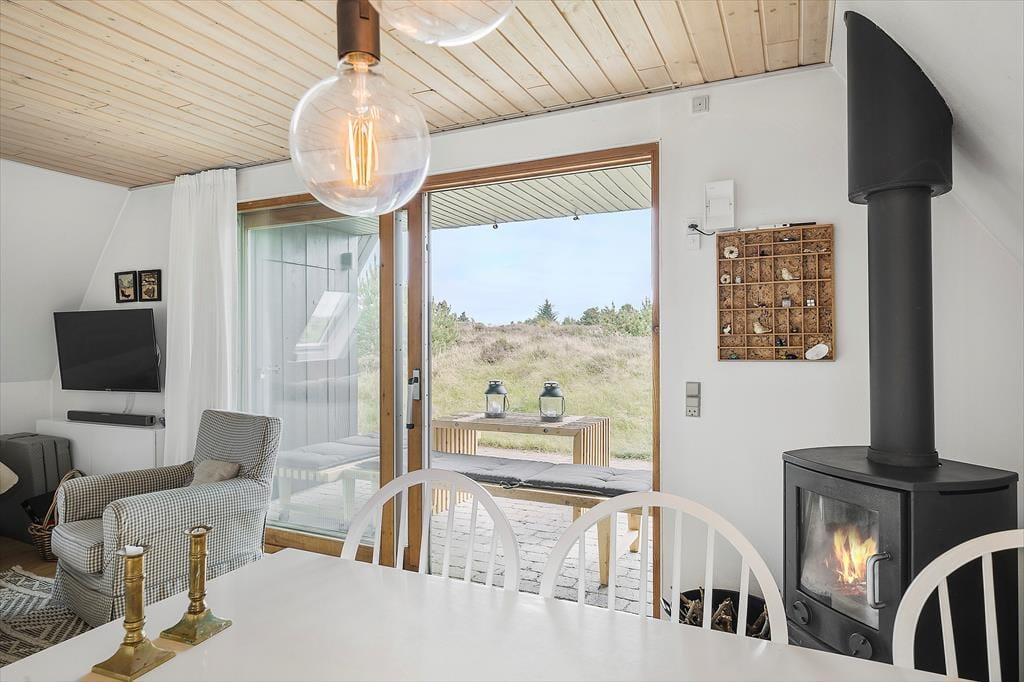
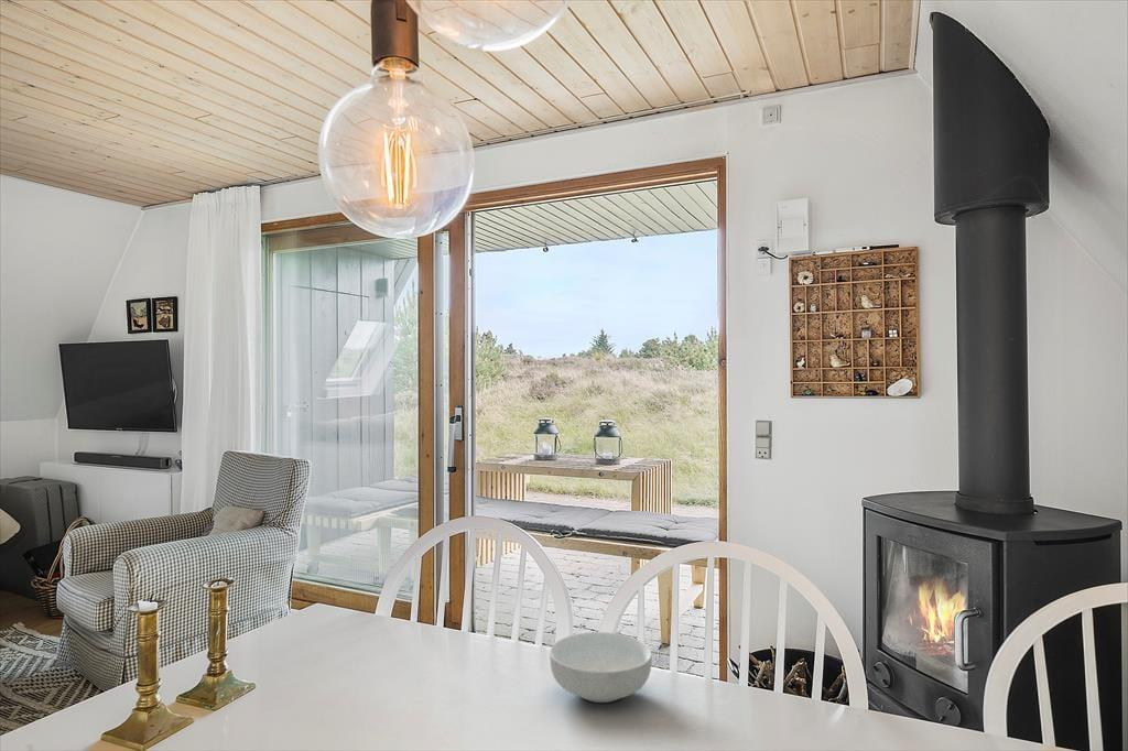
+ cereal bowl [549,631,653,704]
